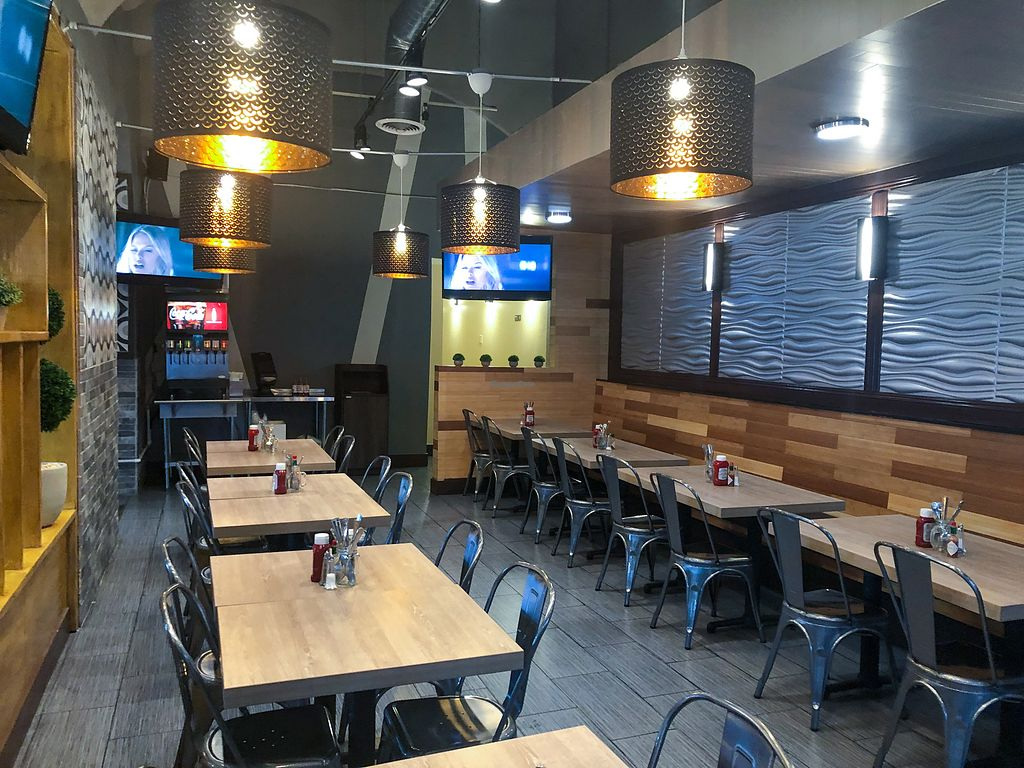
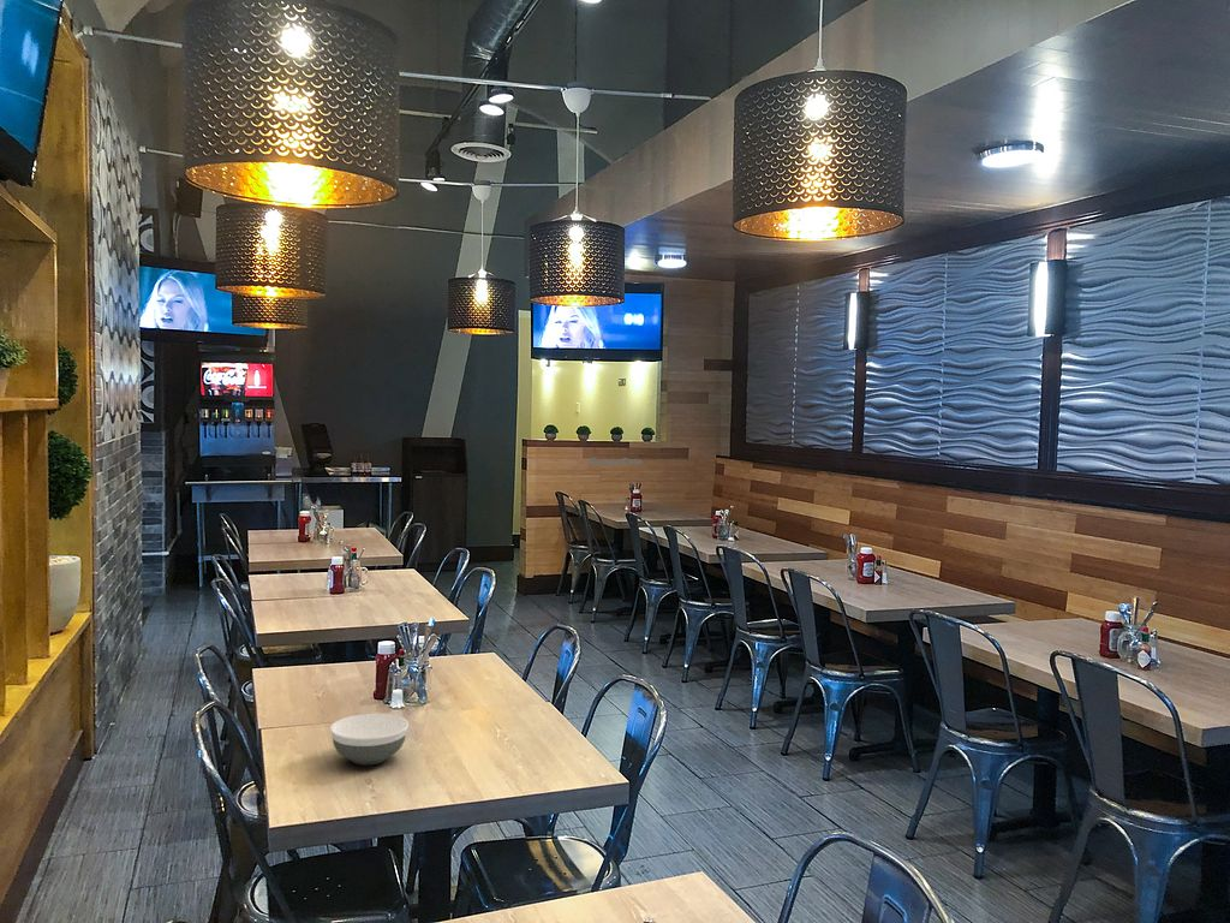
+ bowl [329,713,410,766]
